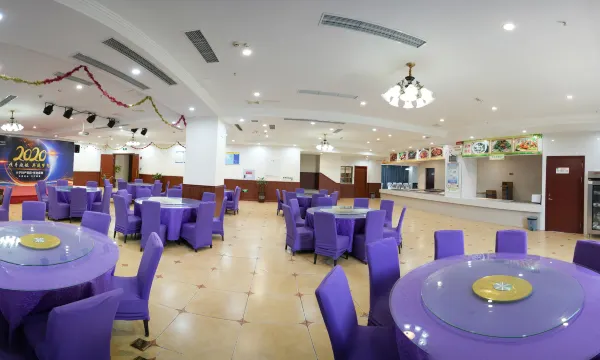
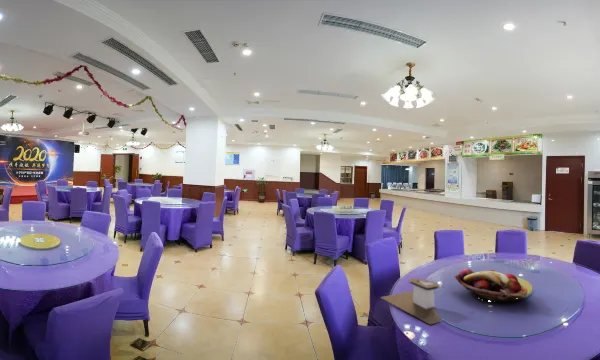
+ architectural model [379,277,443,326]
+ fruit basket [453,268,528,302]
